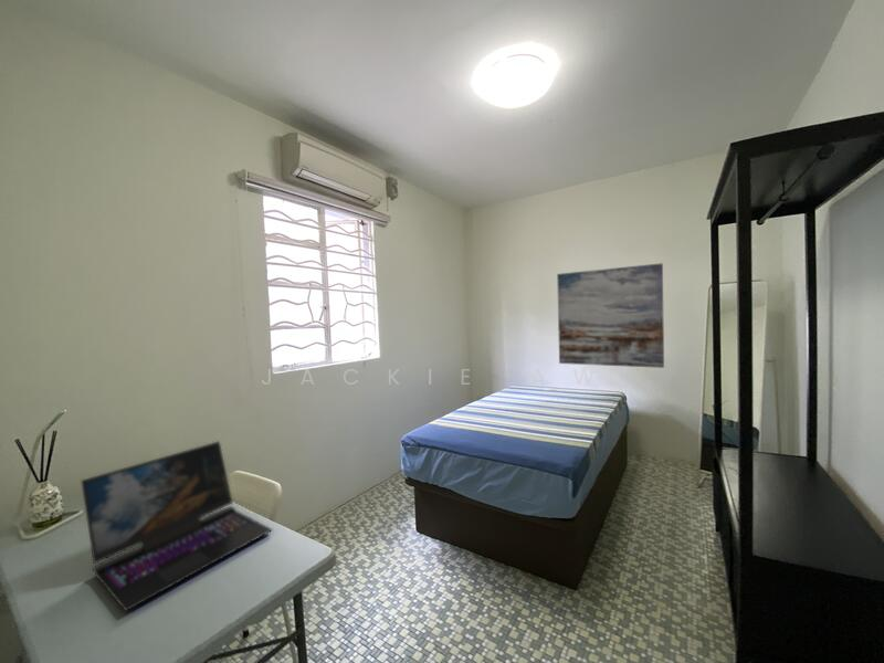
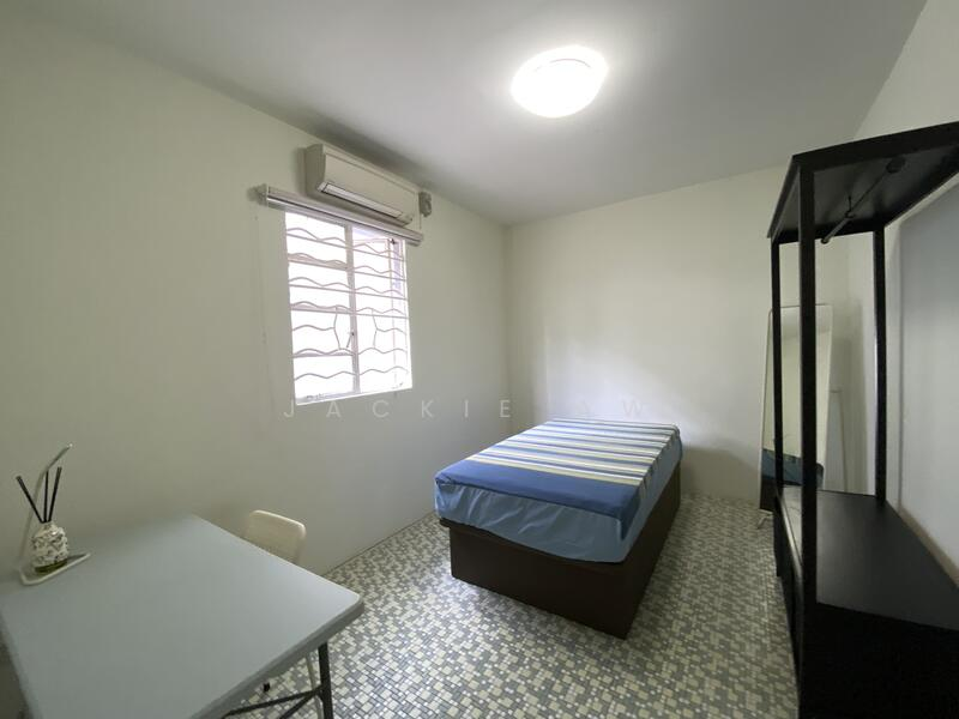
- wall art [556,262,665,369]
- laptop [80,440,273,612]
